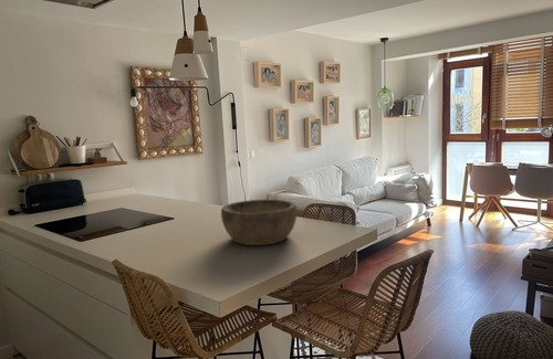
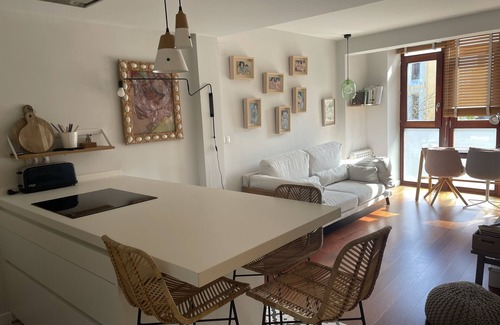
- bowl [220,199,298,246]
